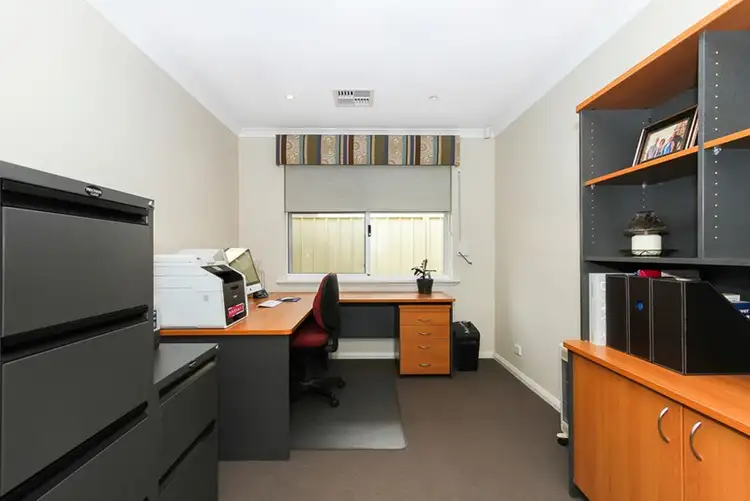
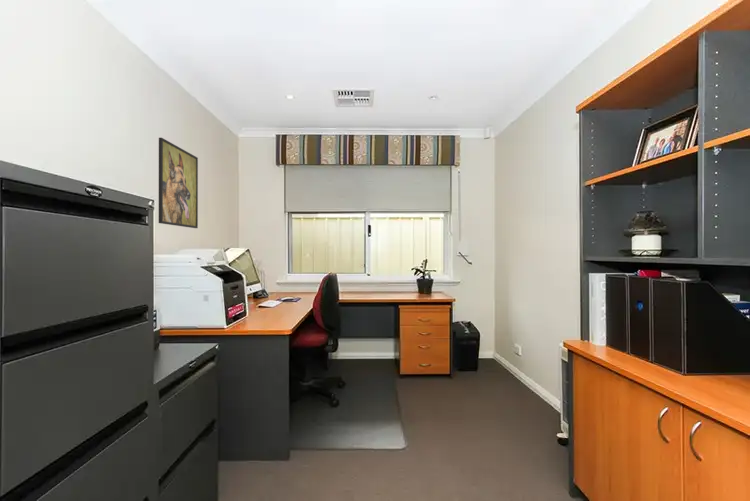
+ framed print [158,137,199,229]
